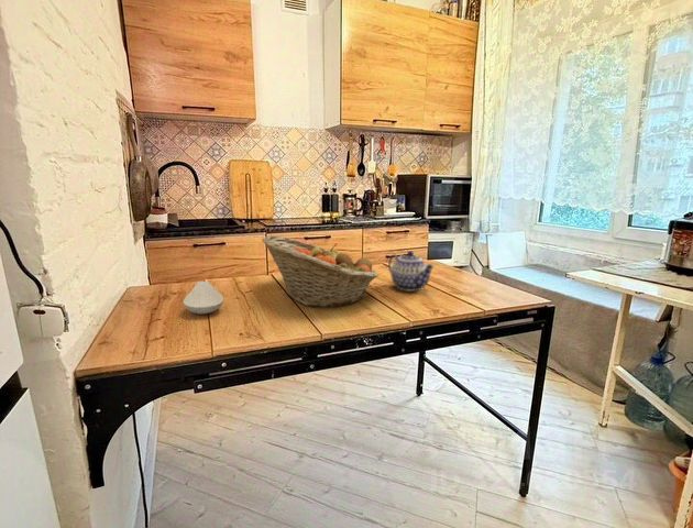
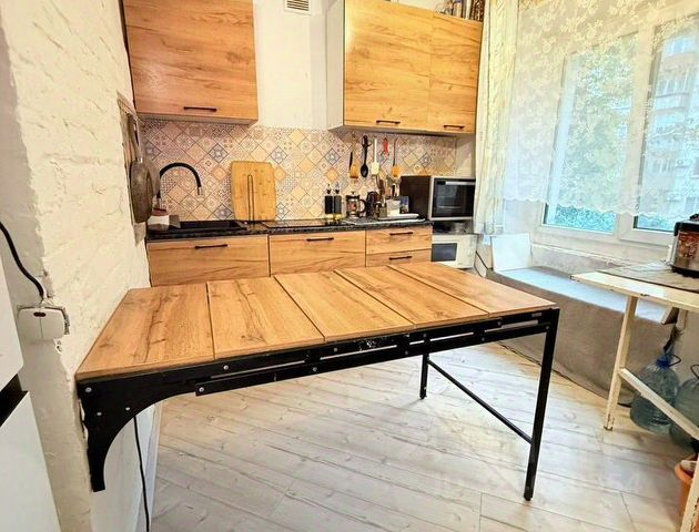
- spoon rest [183,279,224,315]
- teapot [387,250,436,293]
- fruit basket [261,234,380,308]
